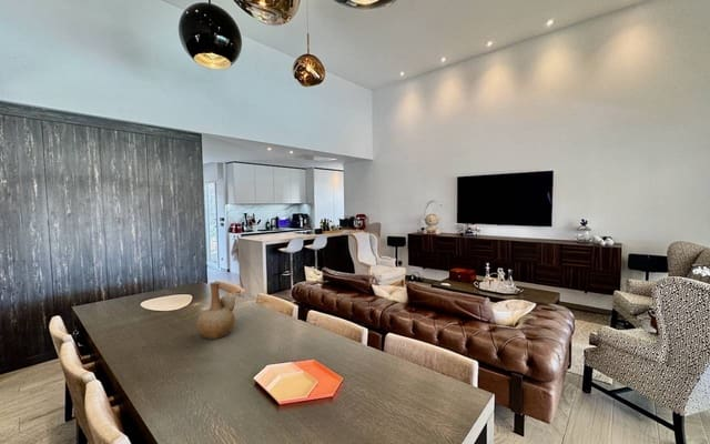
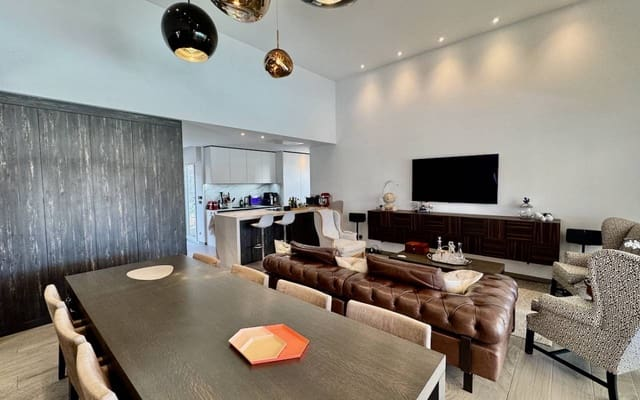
- vase [195,281,236,341]
